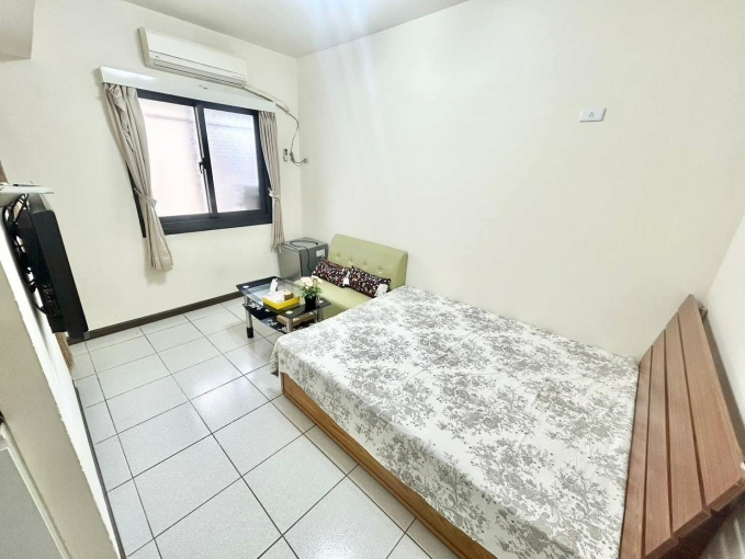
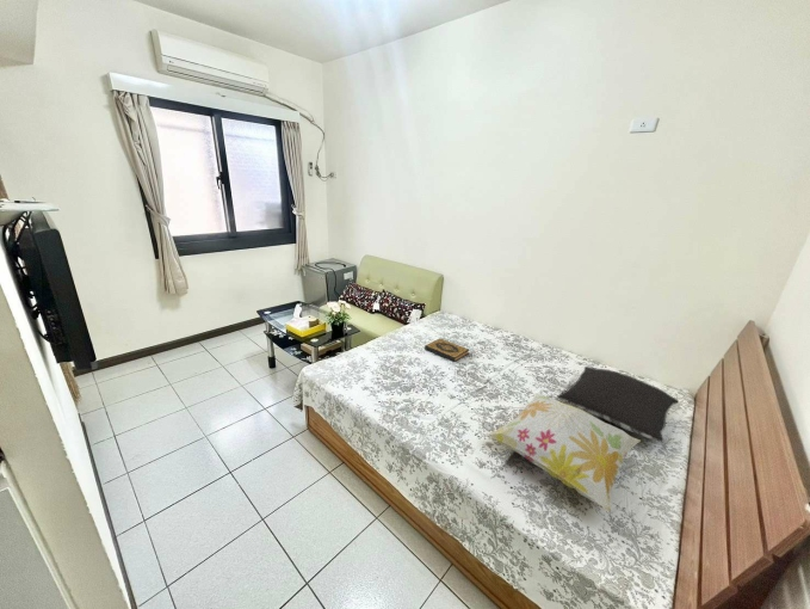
+ decorative pillow [486,393,642,512]
+ pillow [556,365,680,444]
+ hardback book [423,338,470,363]
